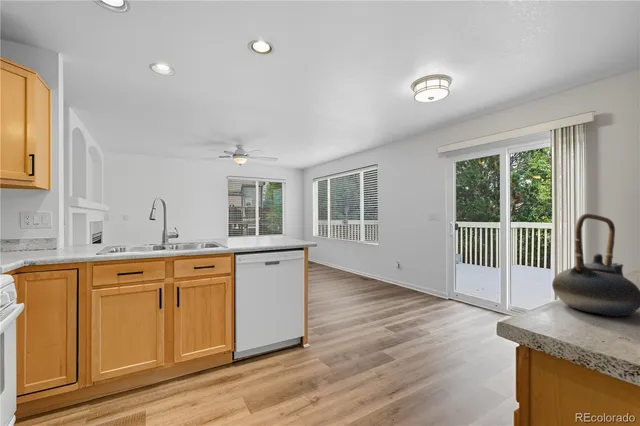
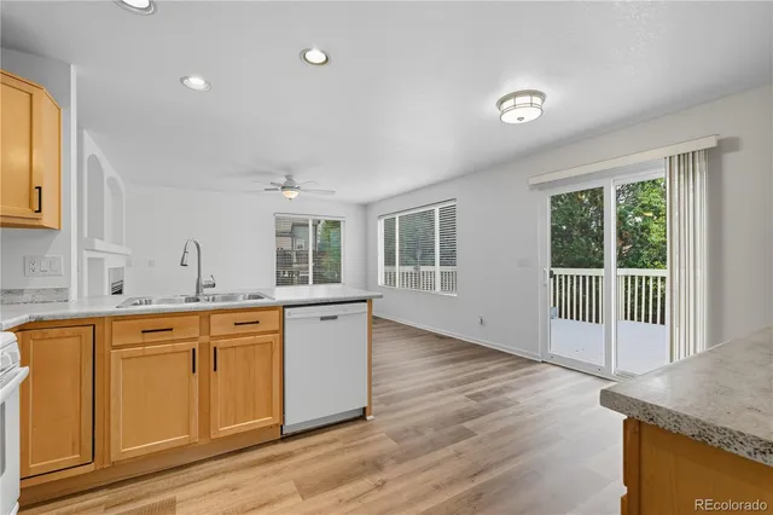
- teapot [551,213,640,318]
